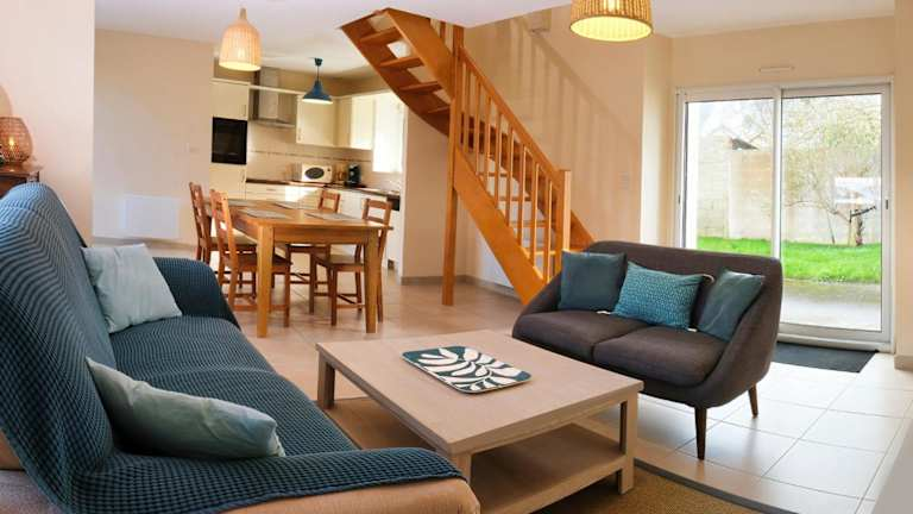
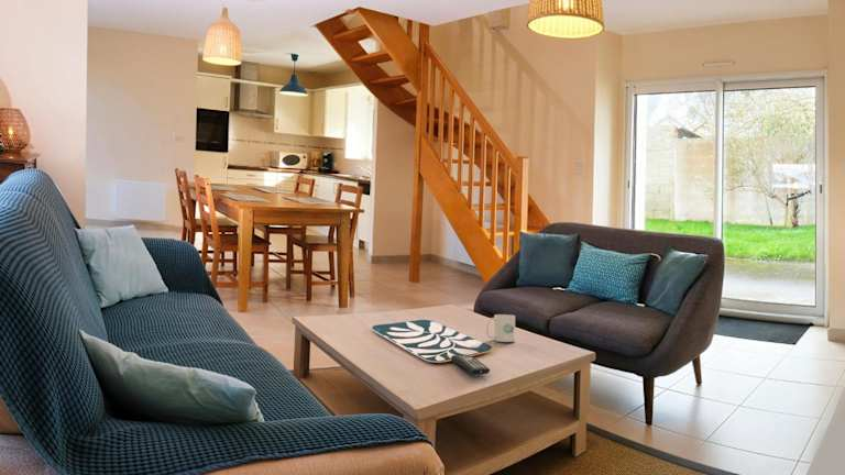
+ remote control [450,354,491,376]
+ mug [485,313,516,343]
